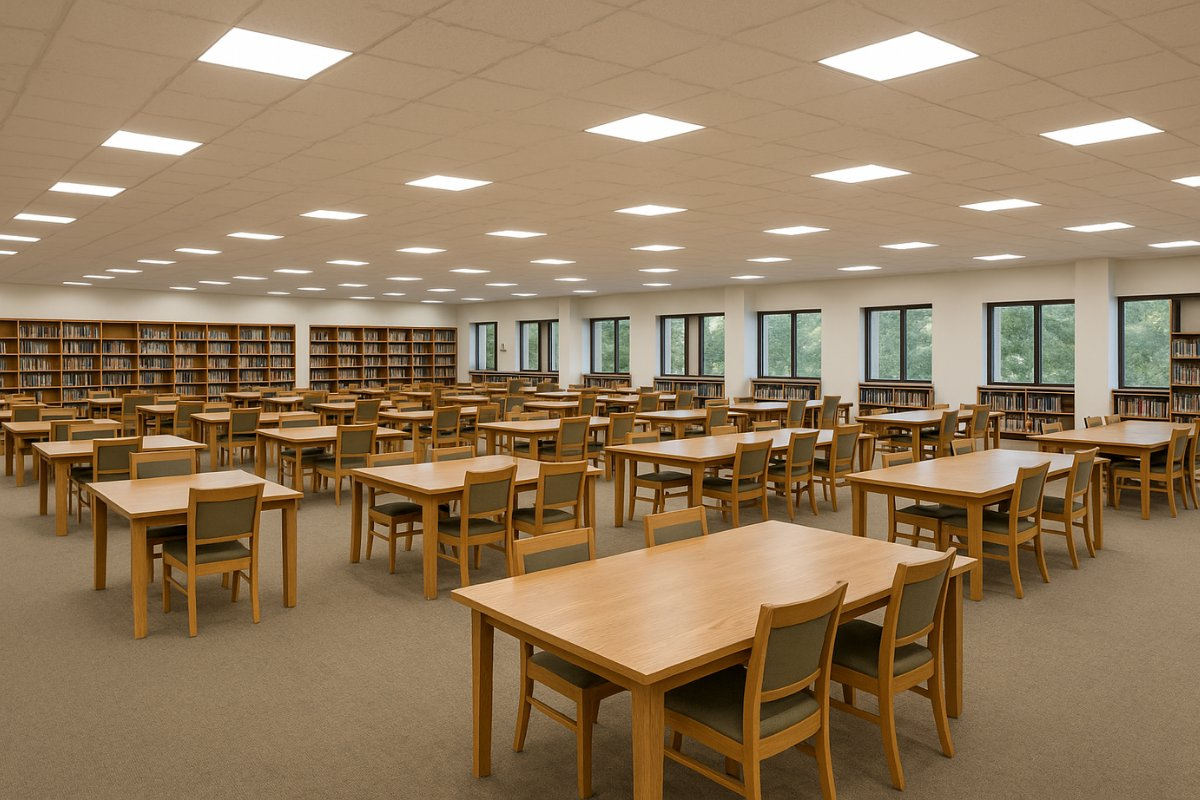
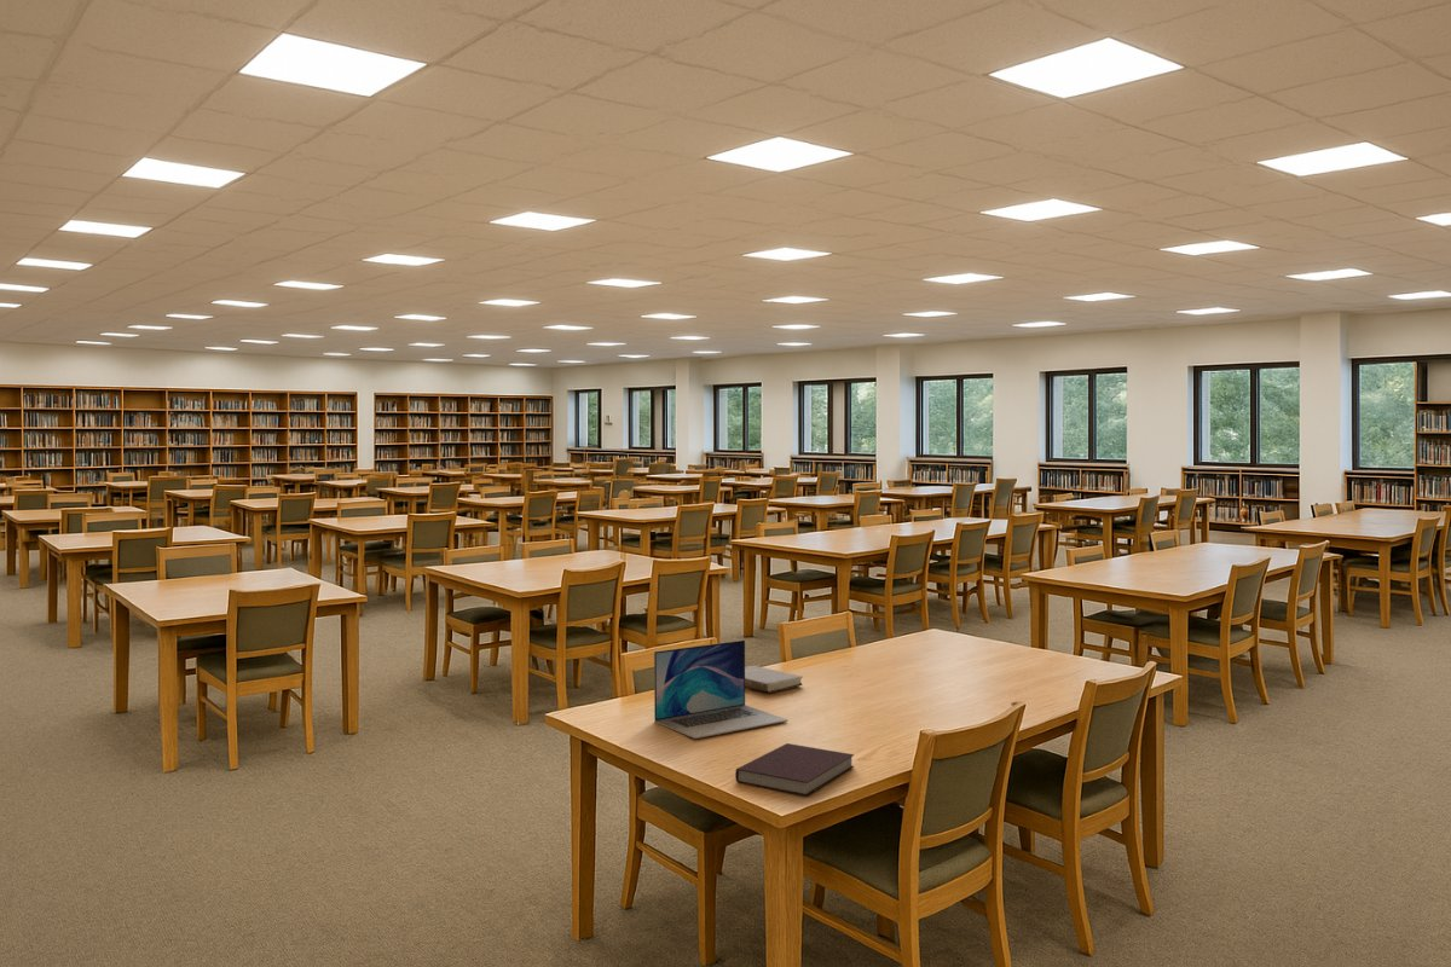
+ notebook [734,742,855,797]
+ laptop [653,639,788,740]
+ book [745,665,804,694]
